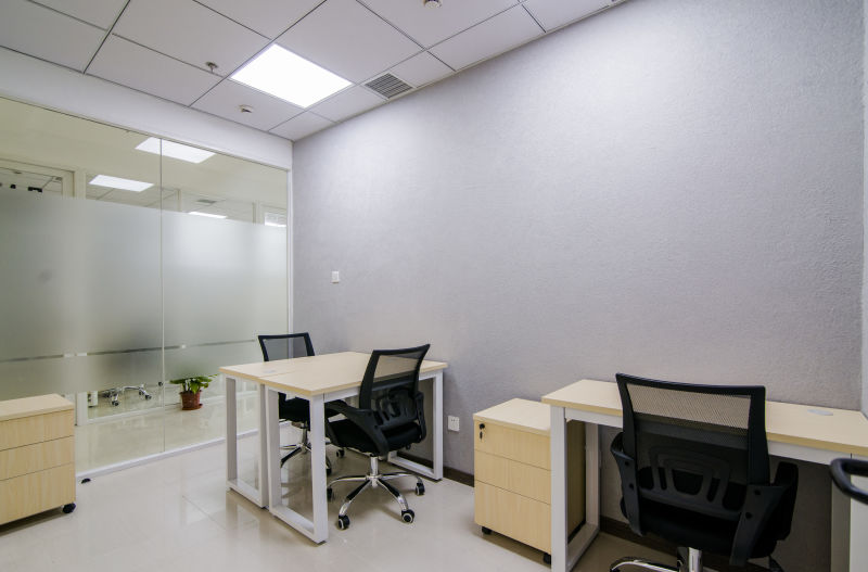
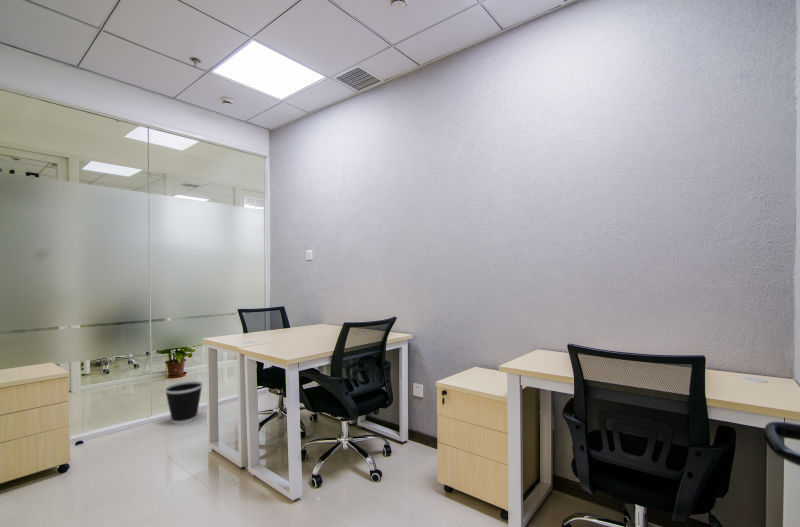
+ wastebasket [163,380,204,425]
